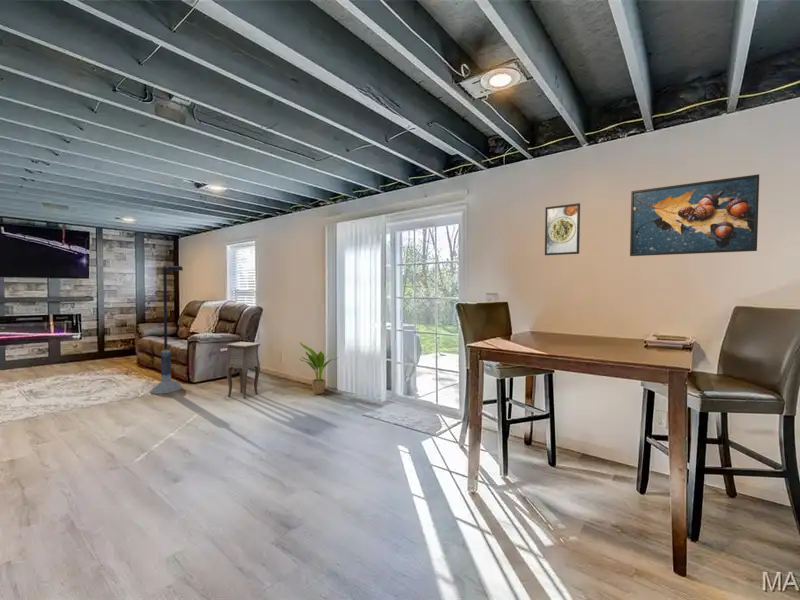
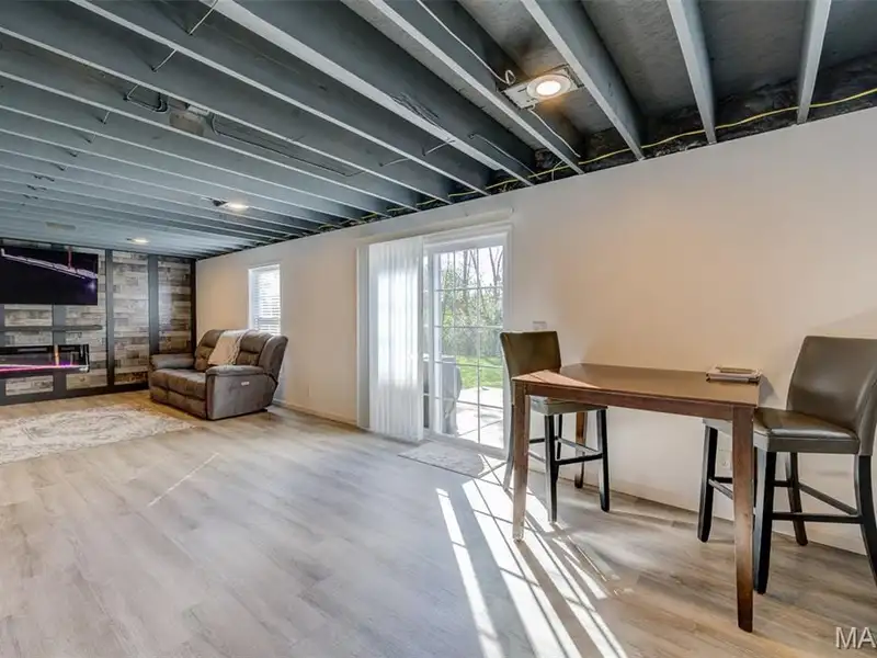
- side table [223,341,261,400]
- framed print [544,202,581,256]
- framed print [629,173,760,257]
- potted plant [299,341,339,395]
- floor lamp [149,265,184,395]
